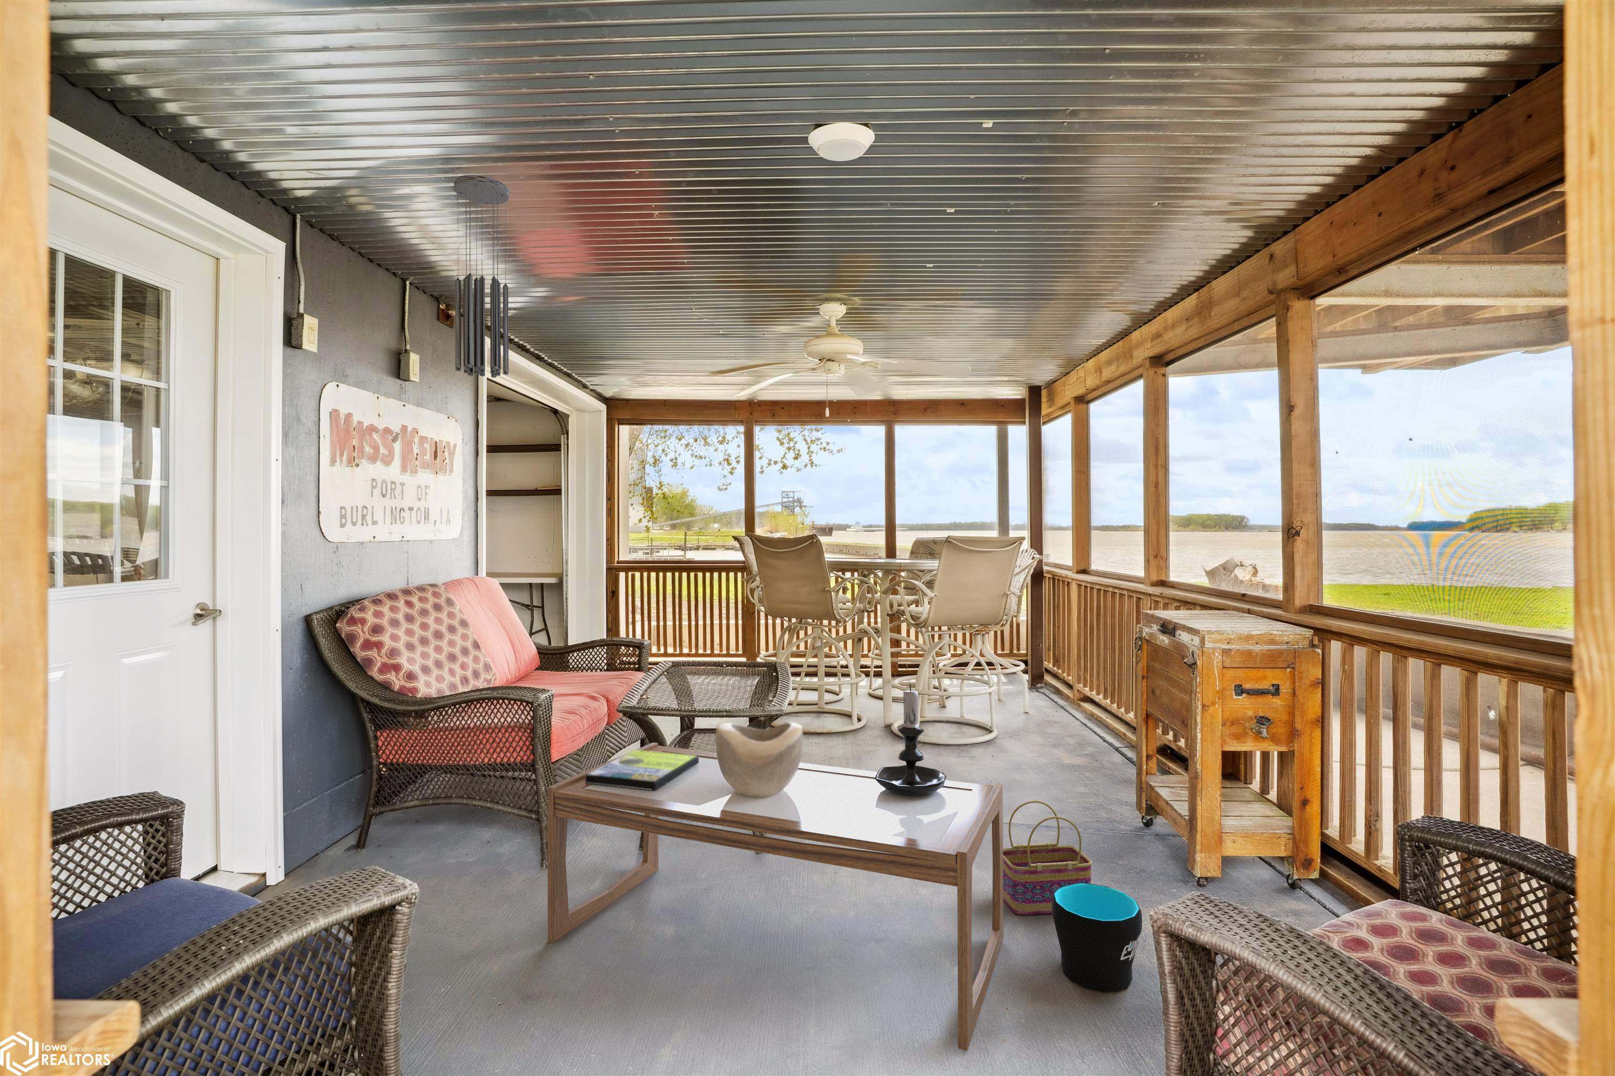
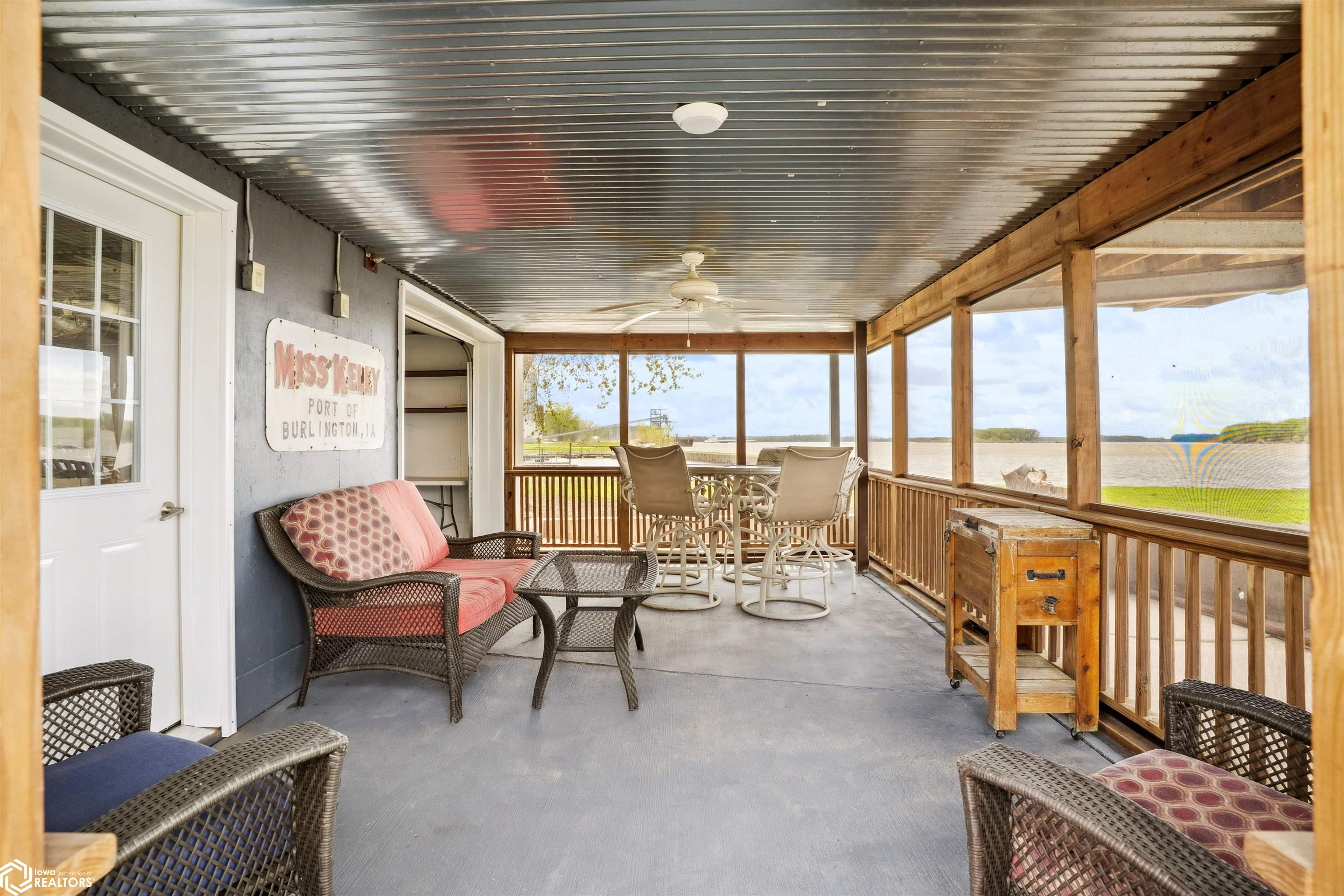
- decorative bowl [715,722,804,797]
- coffee table [547,742,1005,1051]
- cup sleeve [1051,883,1143,992]
- candle holder [875,683,947,795]
- wind chime [453,174,509,378]
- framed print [585,751,698,790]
- basket [1003,800,1093,915]
